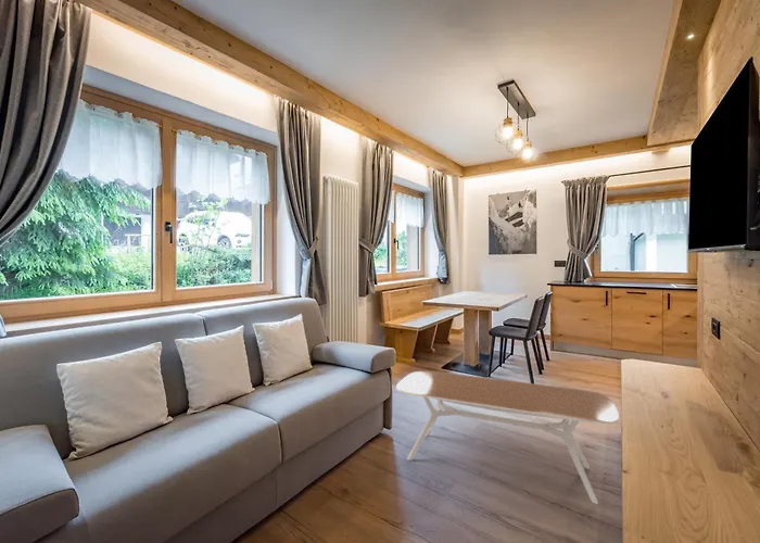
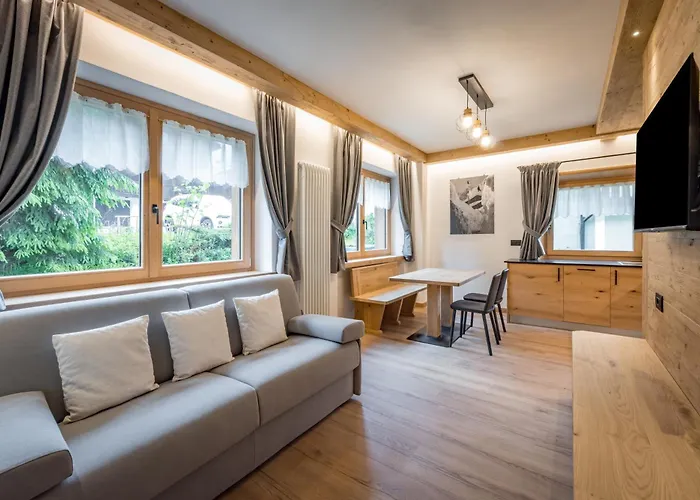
- coffee table [395,370,620,505]
